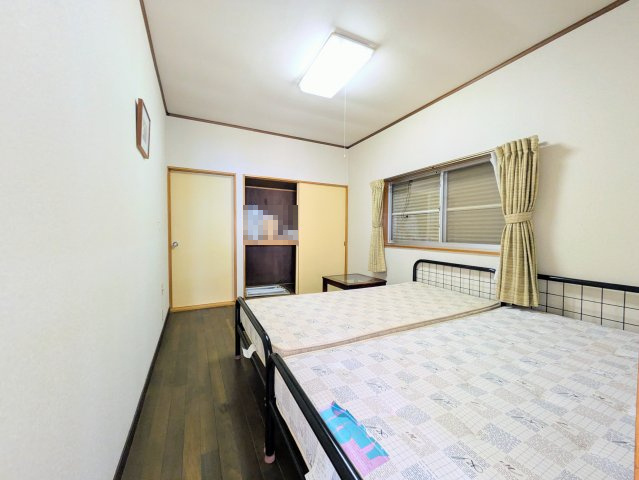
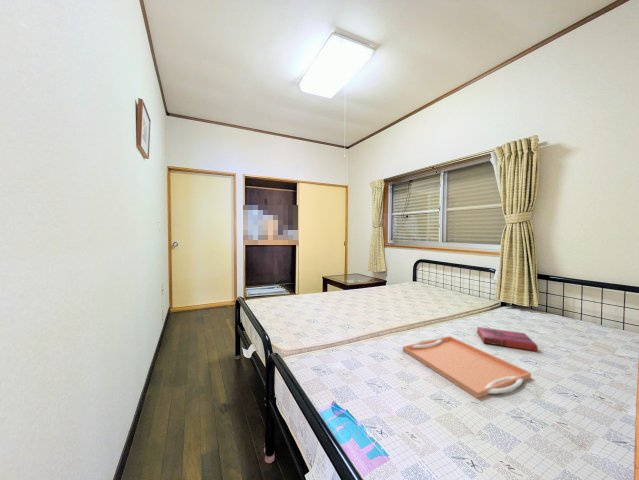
+ serving tray [402,335,532,400]
+ hardback book [476,326,539,352]
